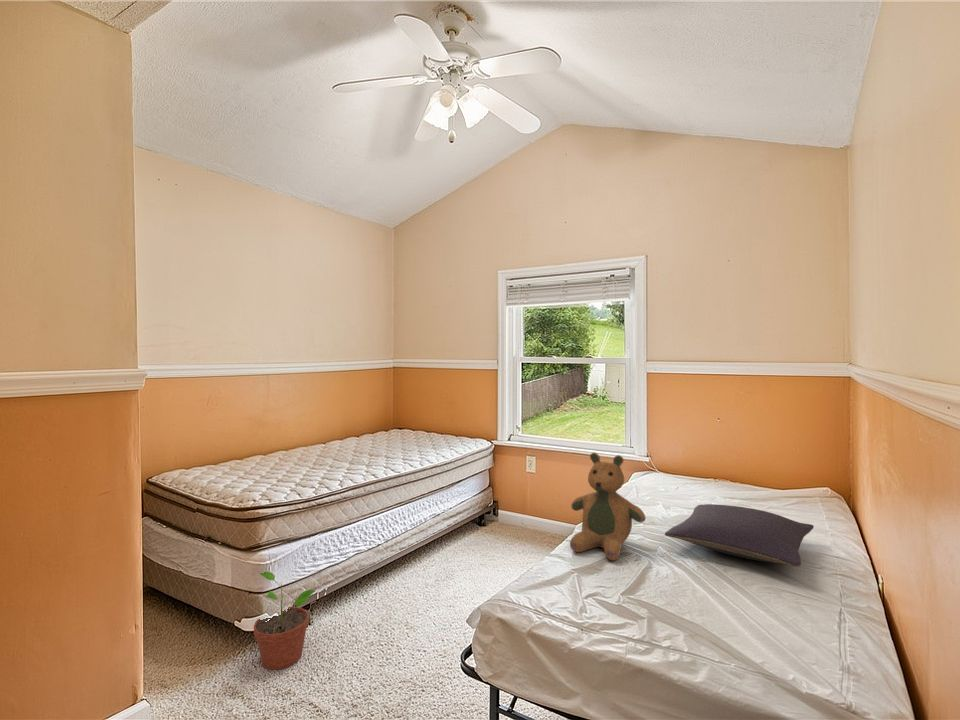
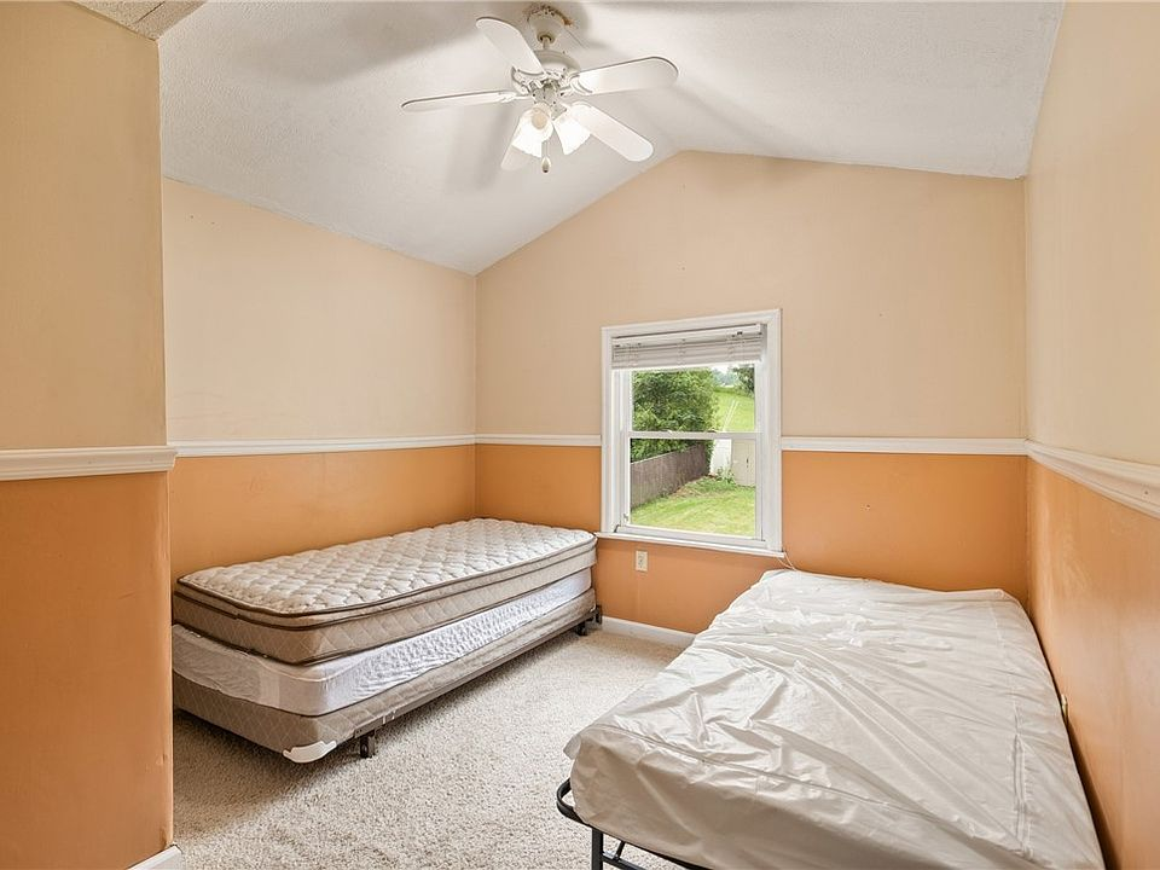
- teddy bear [569,452,646,562]
- pillow [664,503,815,567]
- potted plant [253,571,316,671]
